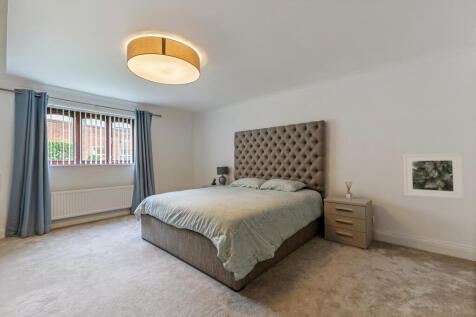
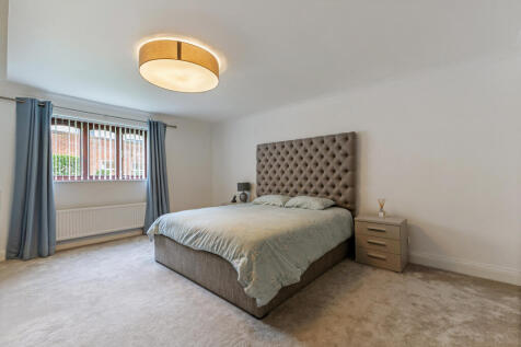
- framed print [402,152,465,200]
